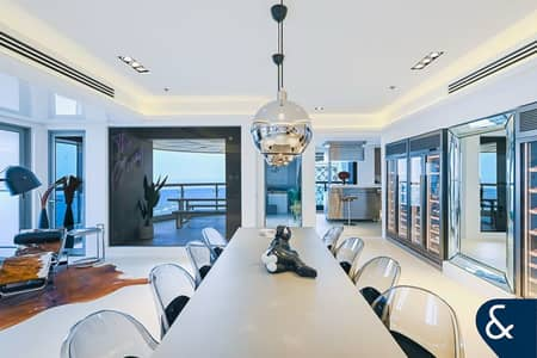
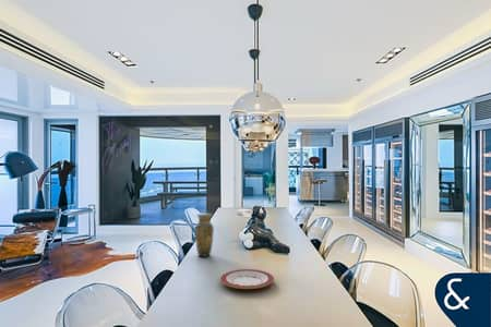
+ vase [194,213,215,258]
+ plate [219,268,275,290]
